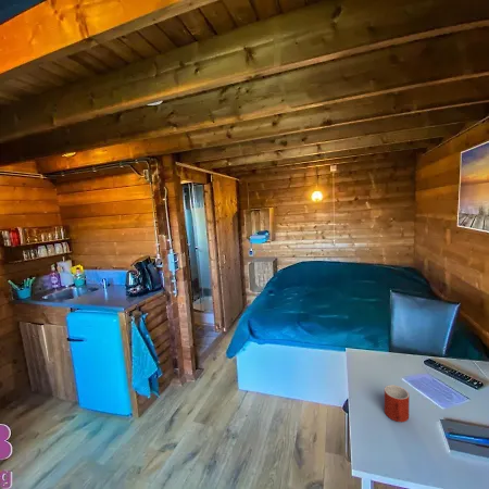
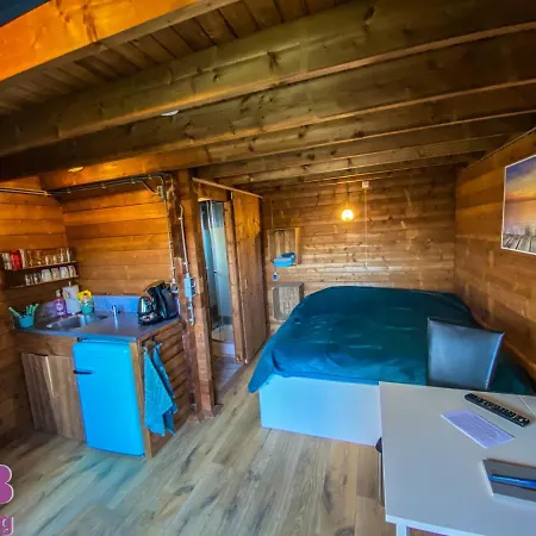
- mug [384,384,411,423]
